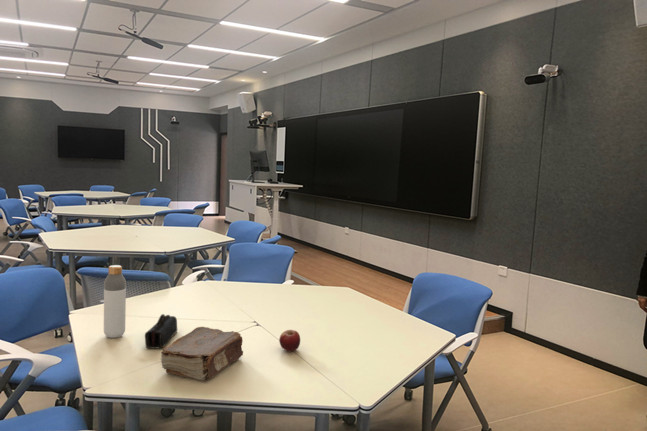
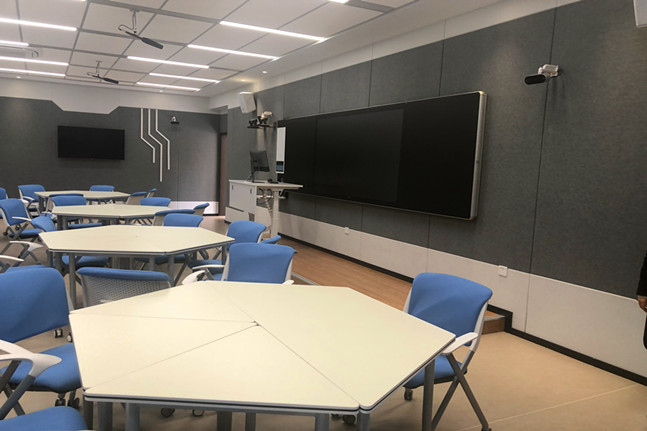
- pencil case [144,313,178,349]
- book [160,326,244,382]
- bottle [103,264,127,339]
- fruit [278,329,301,352]
